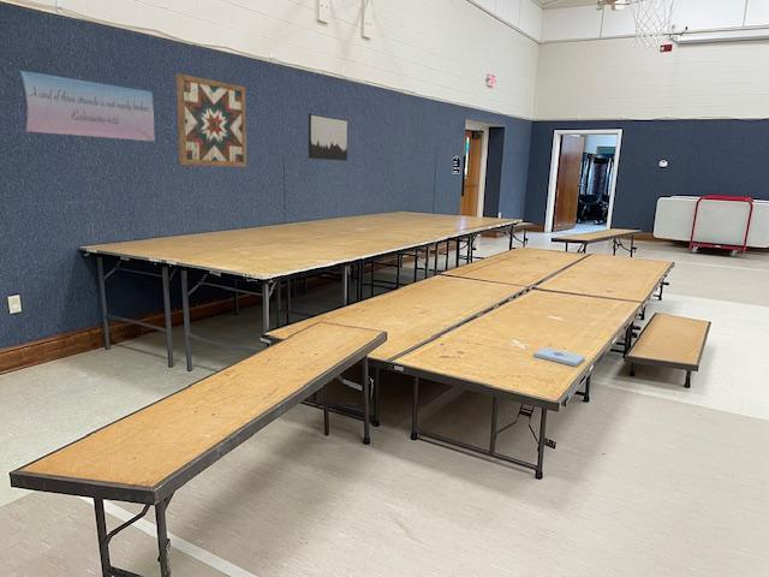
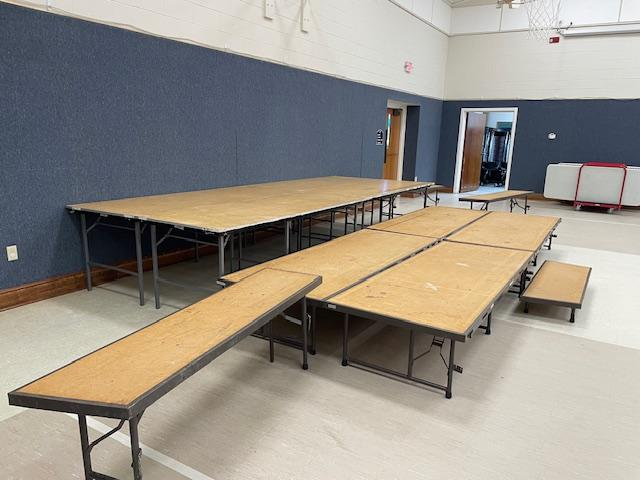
- wall art [308,113,348,162]
- notepad [532,346,586,368]
- wall art [175,72,248,168]
- banner [19,70,156,143]
